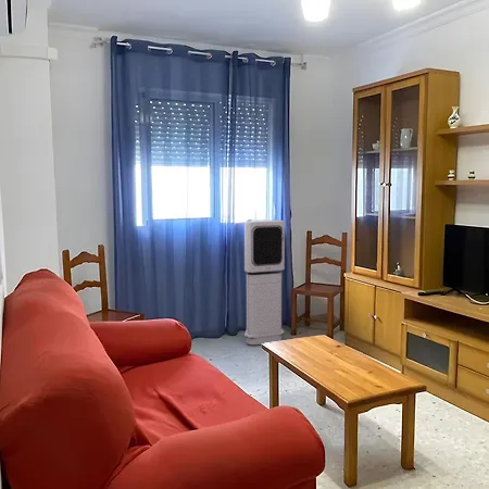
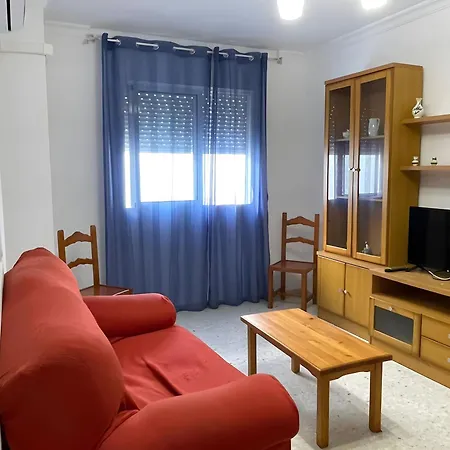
- air purifier [243,218,286,346]
